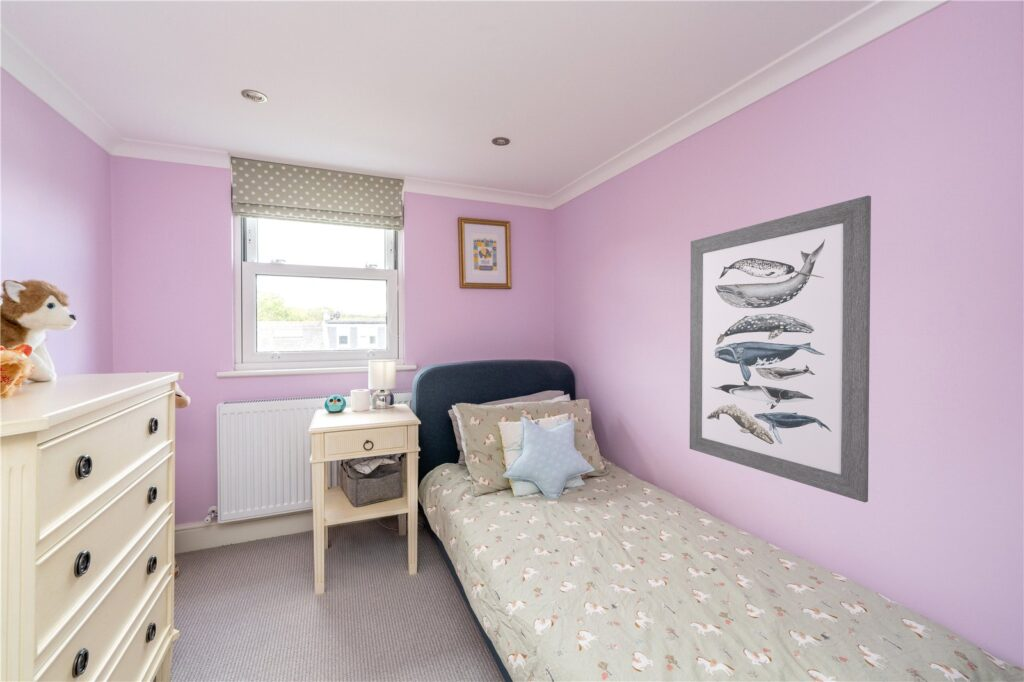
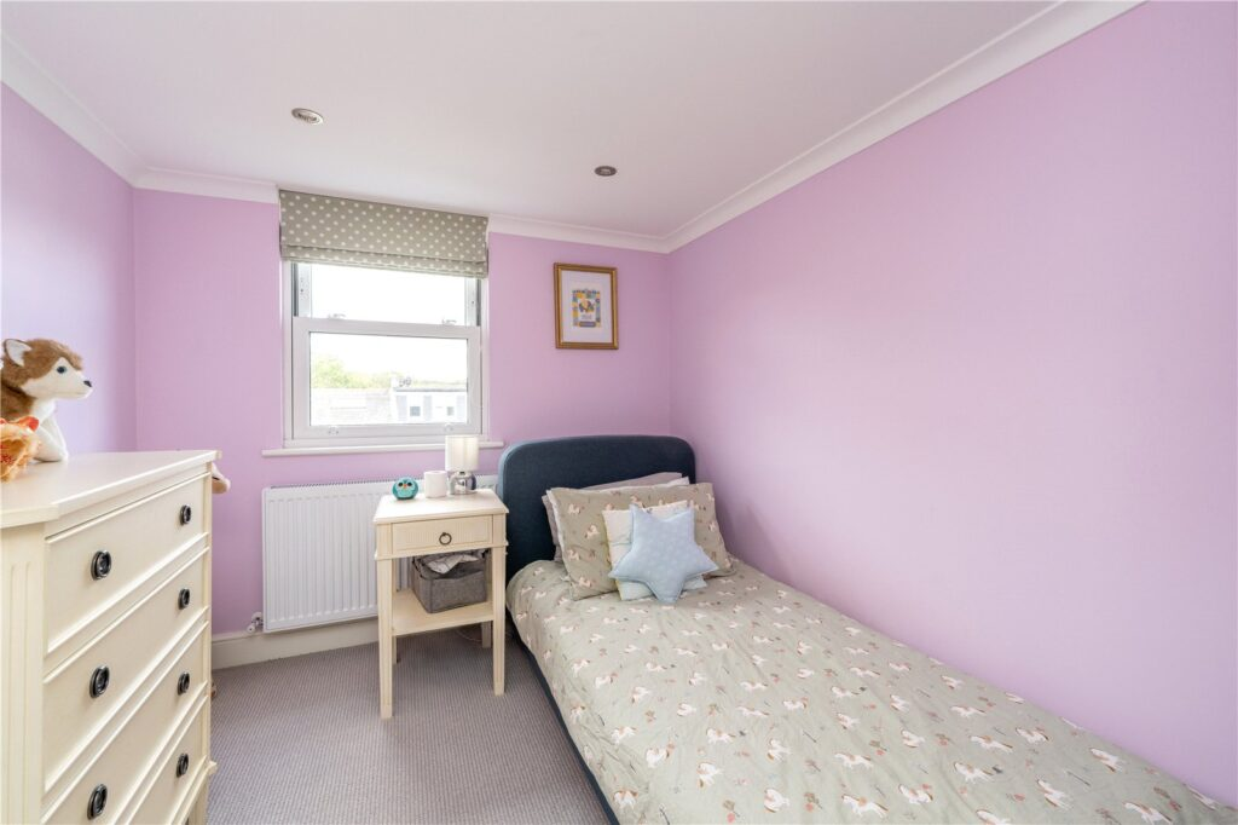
- wall art [689,195,872,503]
